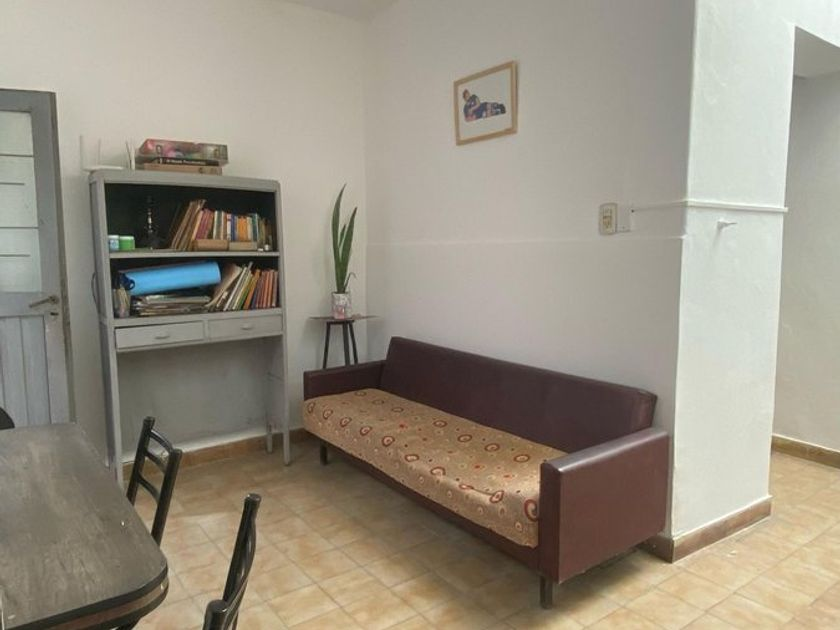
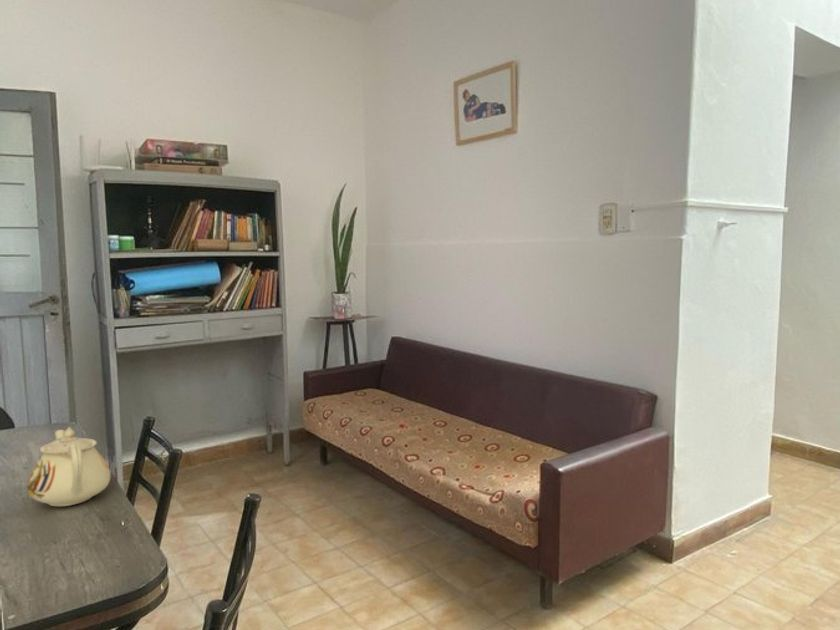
+ teapot [26,426,112,507]
